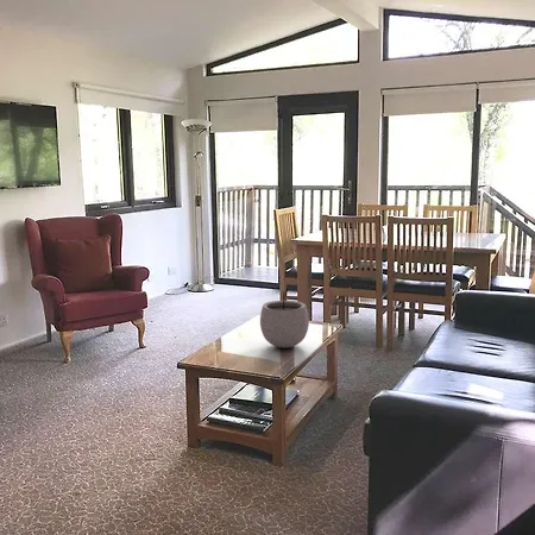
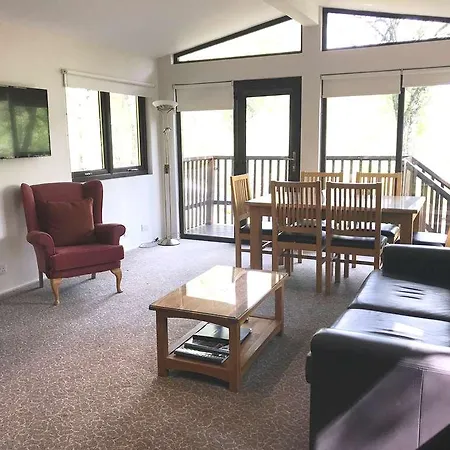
- plant pot [259,287,310,350]
